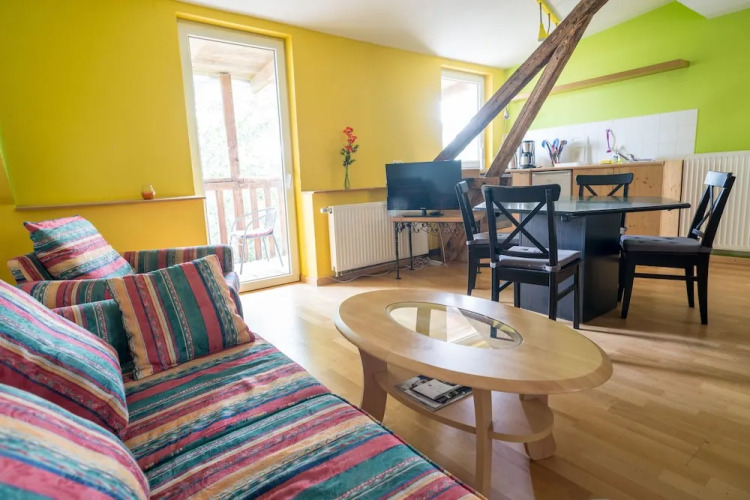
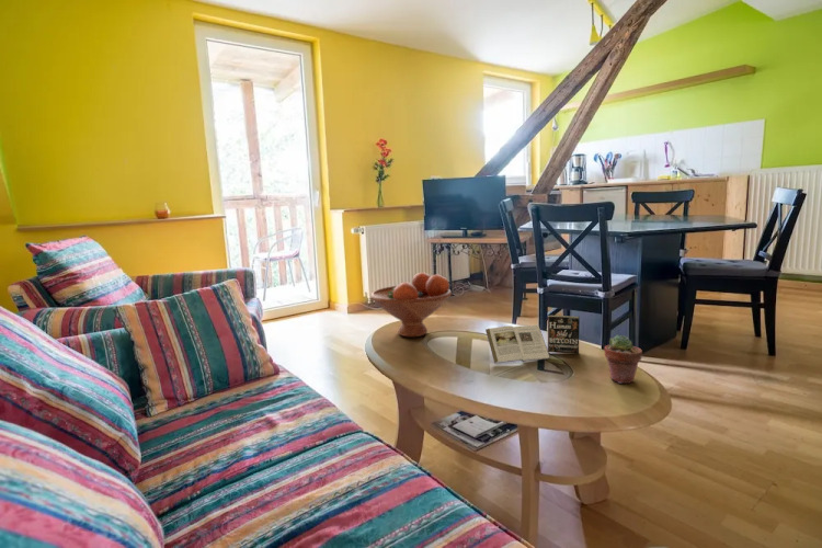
+ fruit bowl [369,272,453,338]
+ potted succulent [603,334,643,385]
+ paperback book [484,315,581,364]
